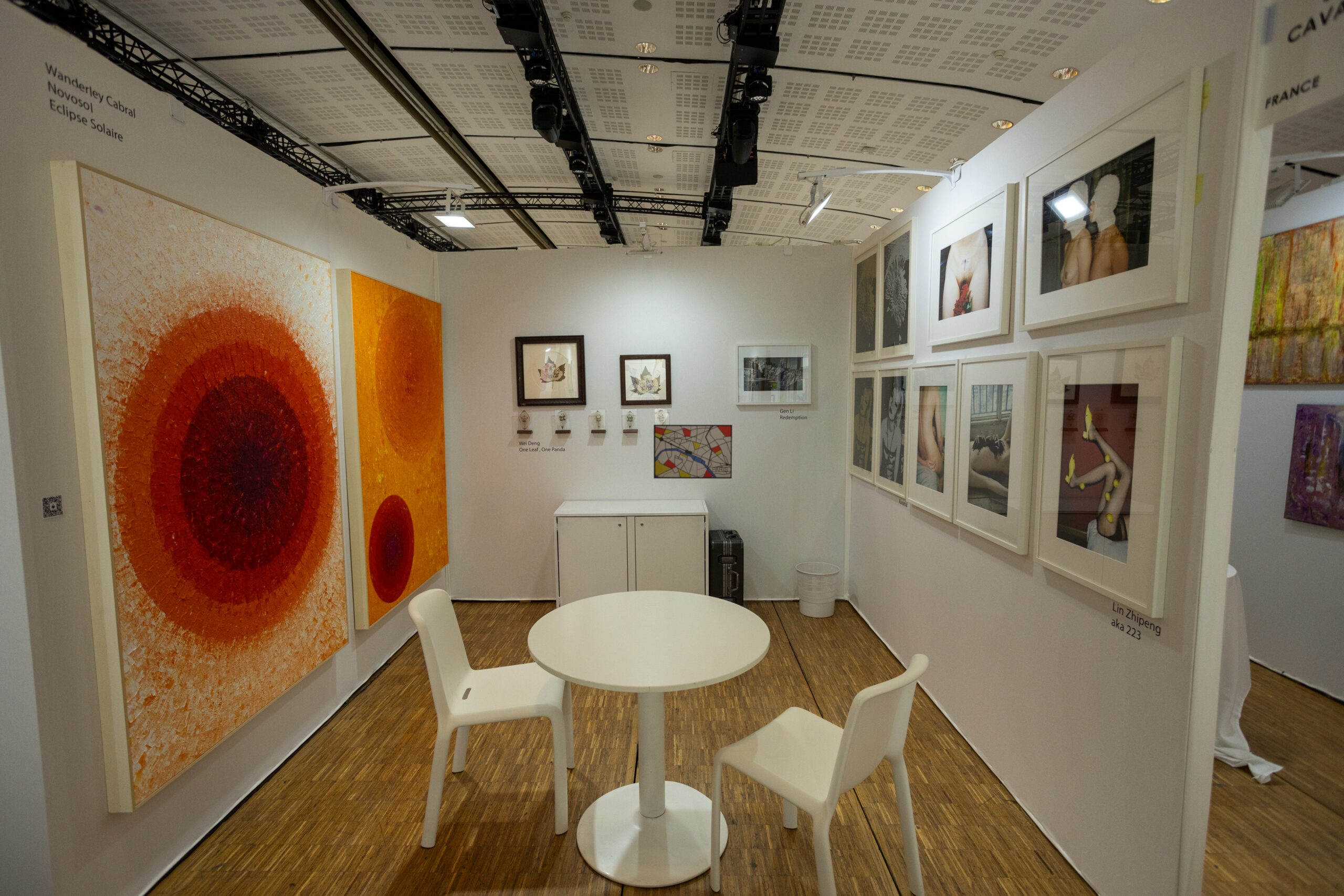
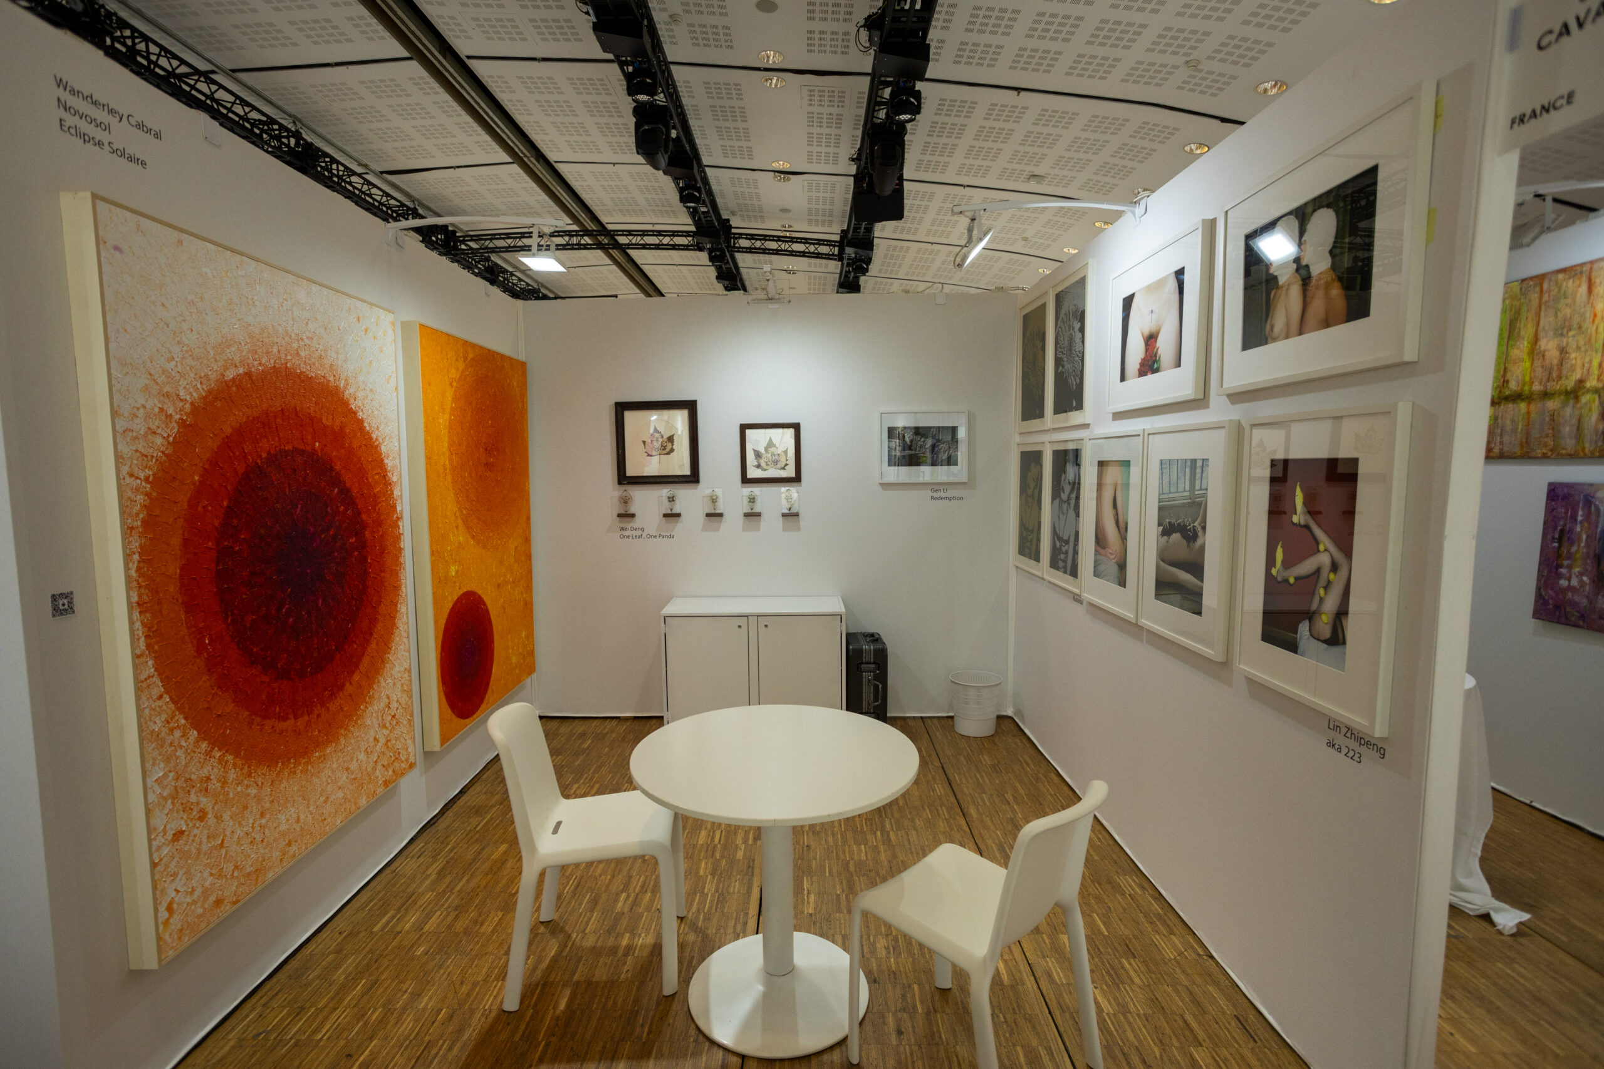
- wall art [653,424,733,479]
